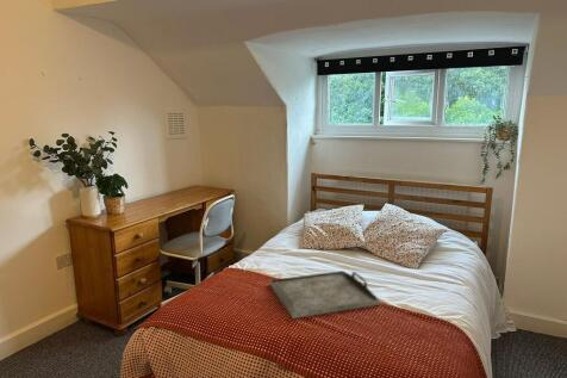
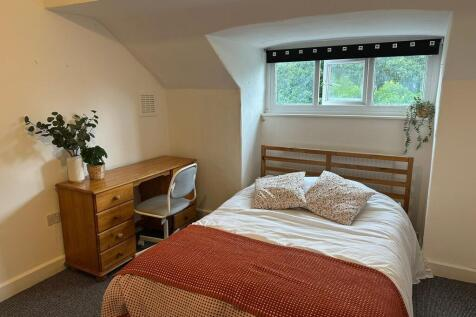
- serving tray [268,269,380,320]
